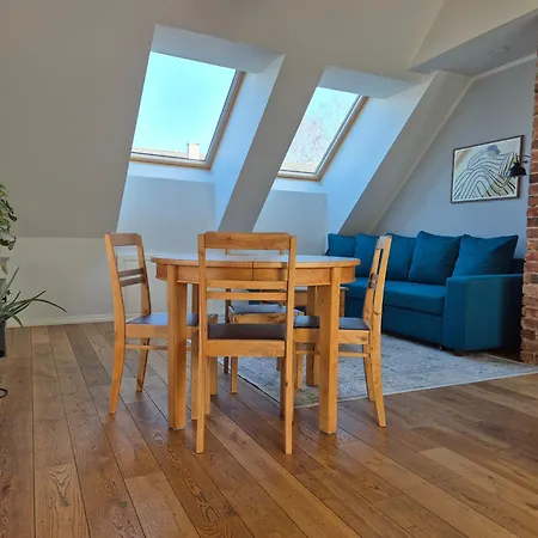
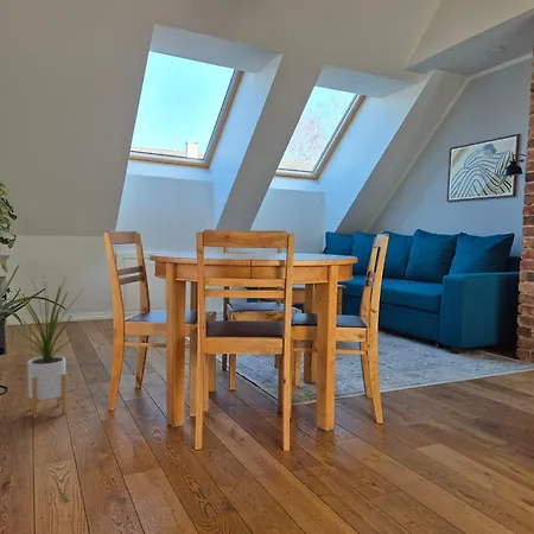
+ house plant [7,274,88,420]
